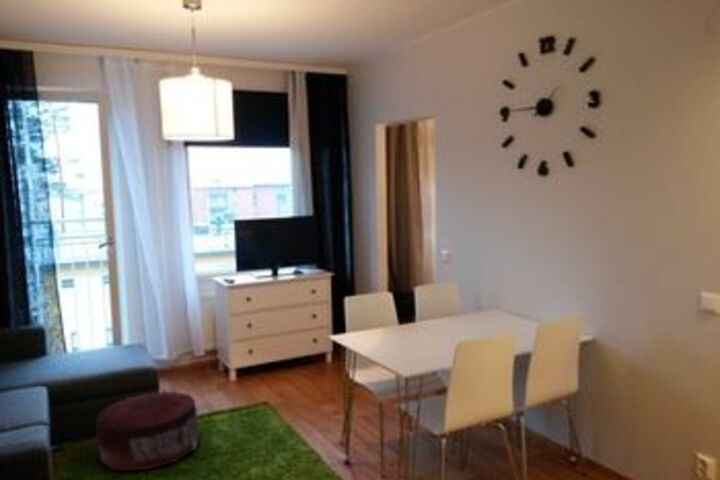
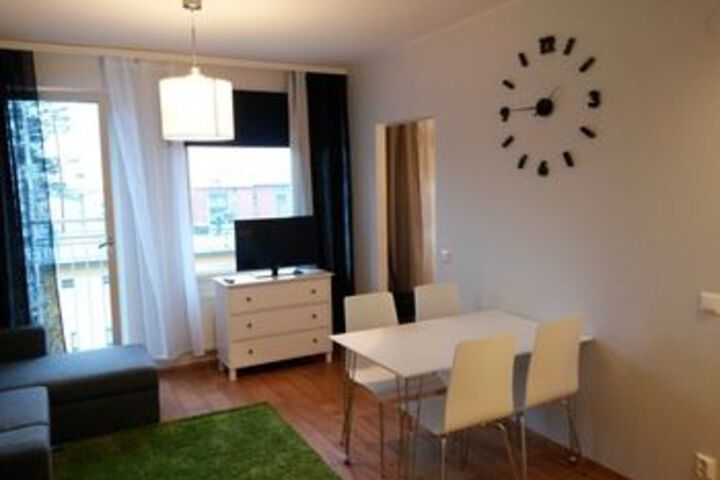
- pouf [95,389,203,472]
